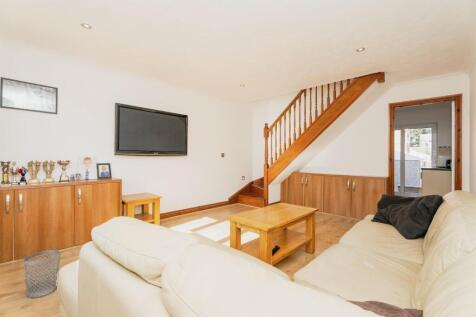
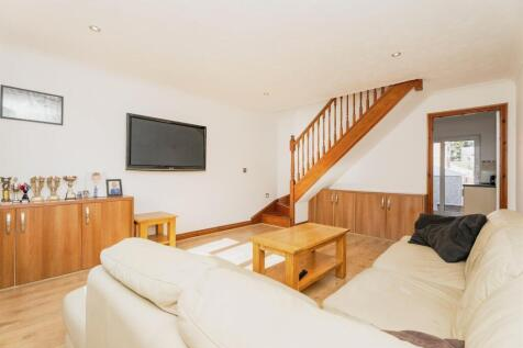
- wastebasket [22,249,62,299]
